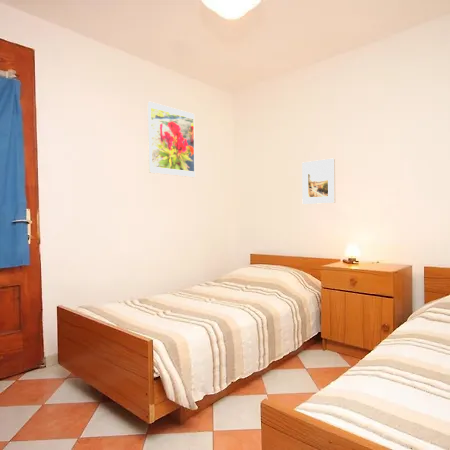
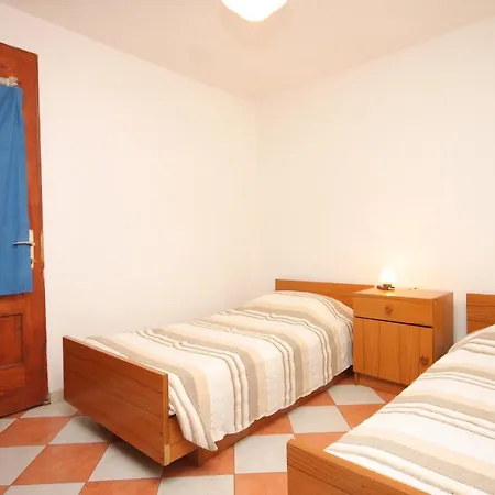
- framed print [147,101,196,178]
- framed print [301,157,336,205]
